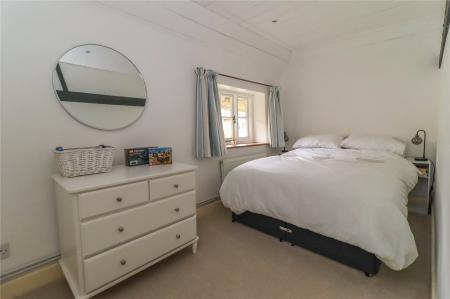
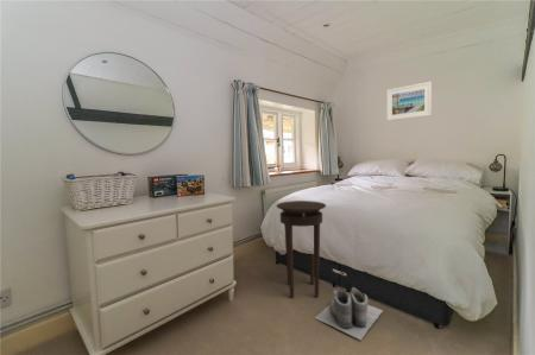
+ stool [276,199,327,299]
+ boots [314,286,384,341]
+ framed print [385,81,433,122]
